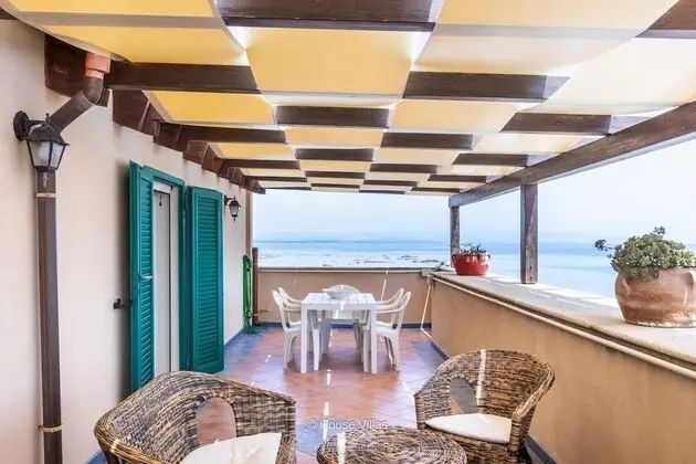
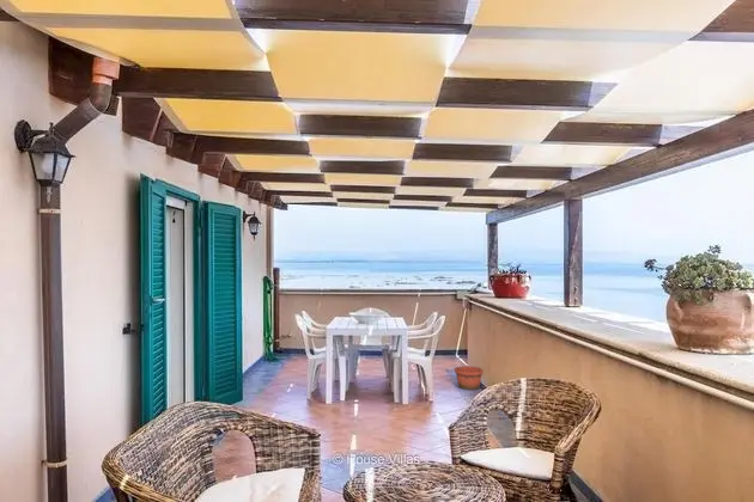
+ pot [454,365,485,391]
